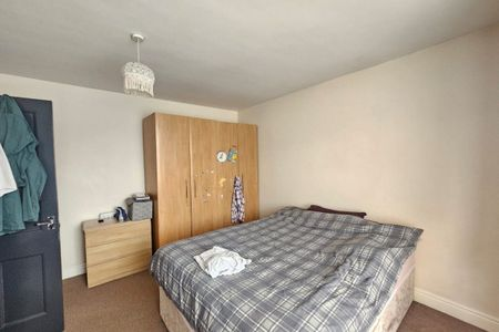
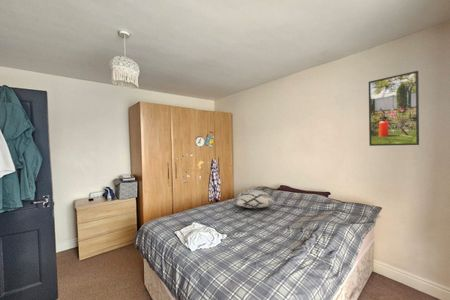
+ decorative pillow [235,188,277,209]
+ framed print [368,70,420,147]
